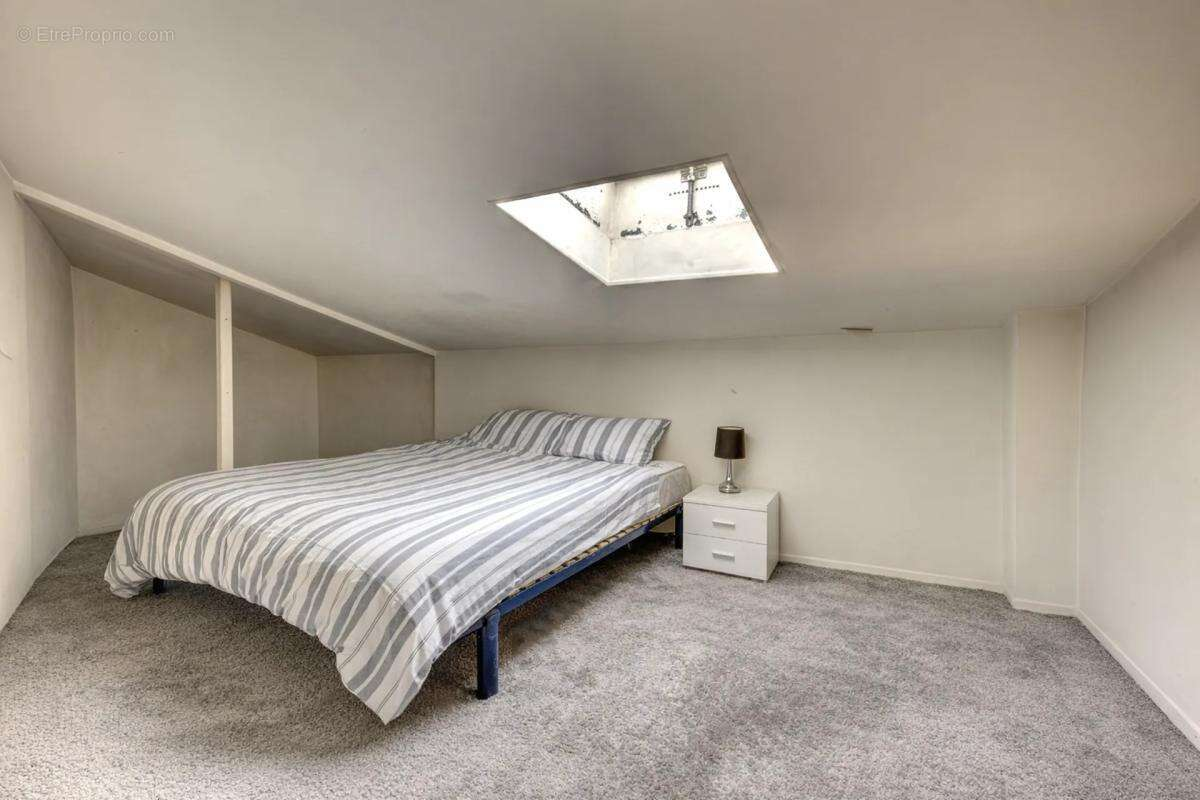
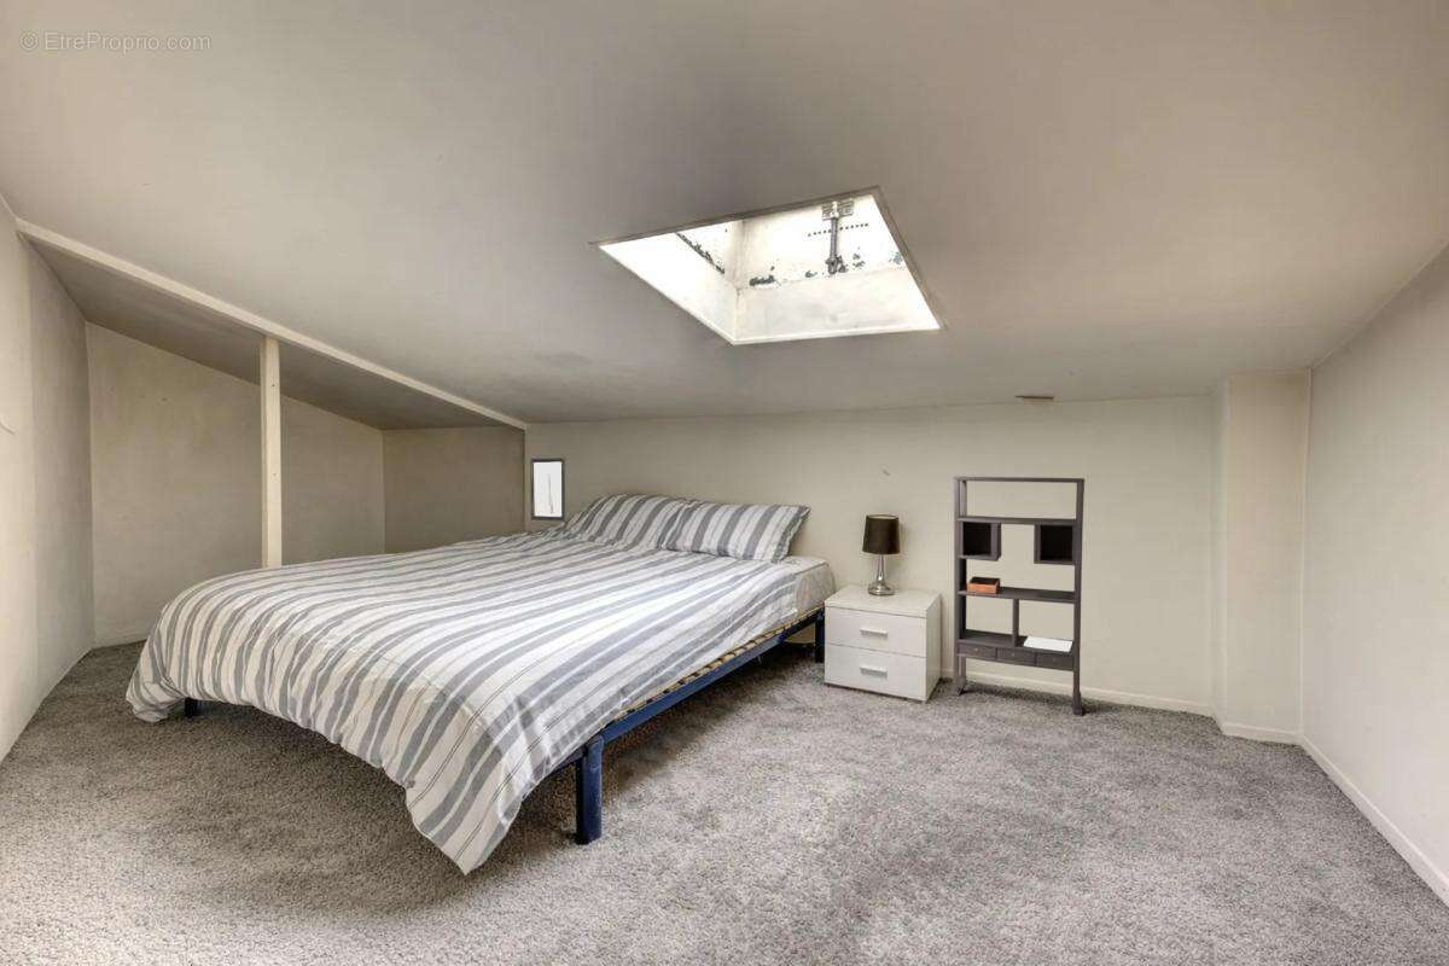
+ wall art [529,456,566,522]
+ bookshelf [950,476,1086,716]
